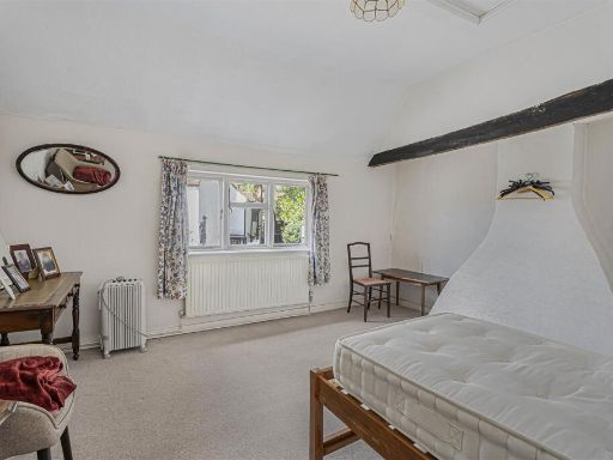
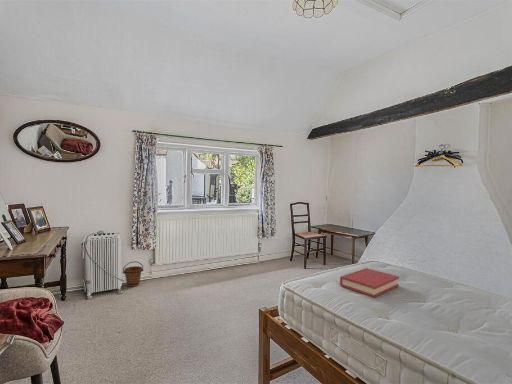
+ hardback book [339,267,400,298]
+ bucket [122,260,144,288]
